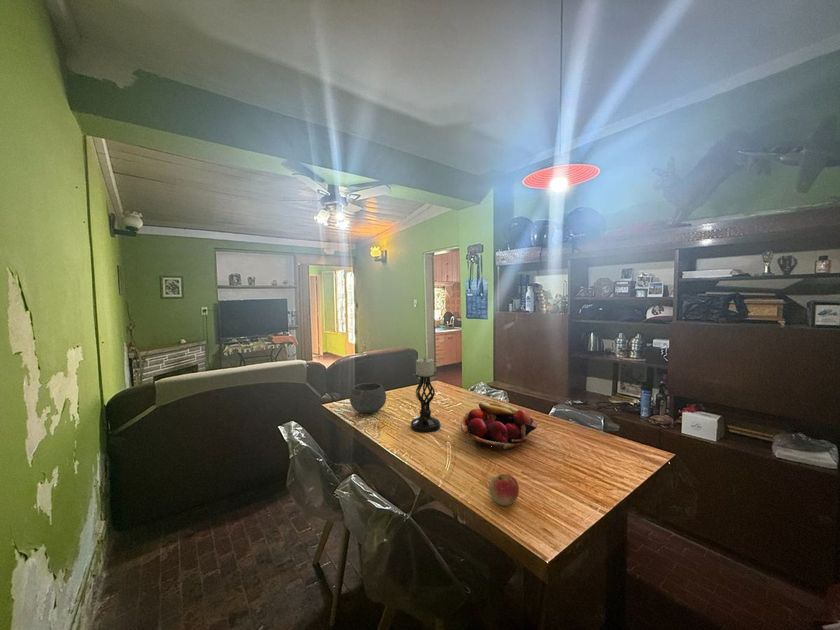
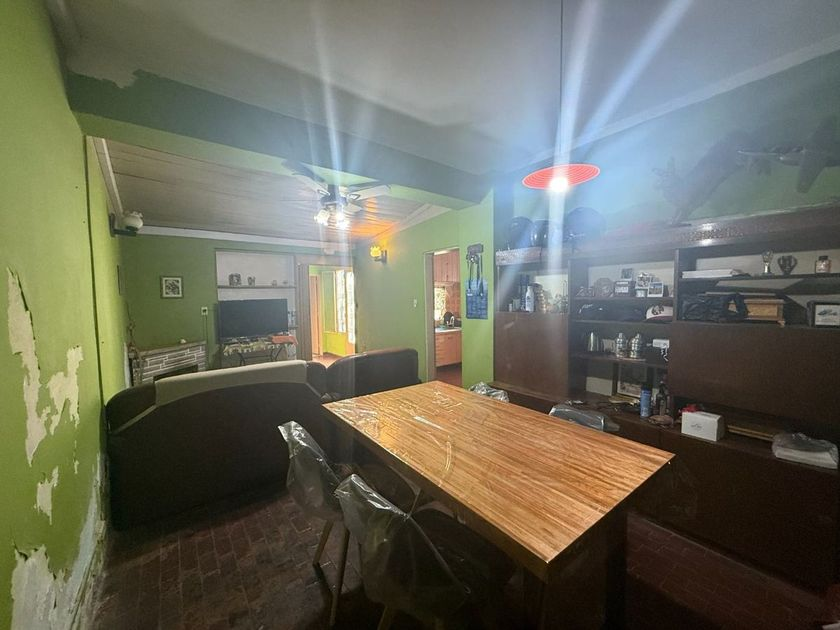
- candle holder [410,356,441,434]
- bowl [349,382,387,414]
- fruit basket [460,402,538,452]
- apple [488,473,520,507]
